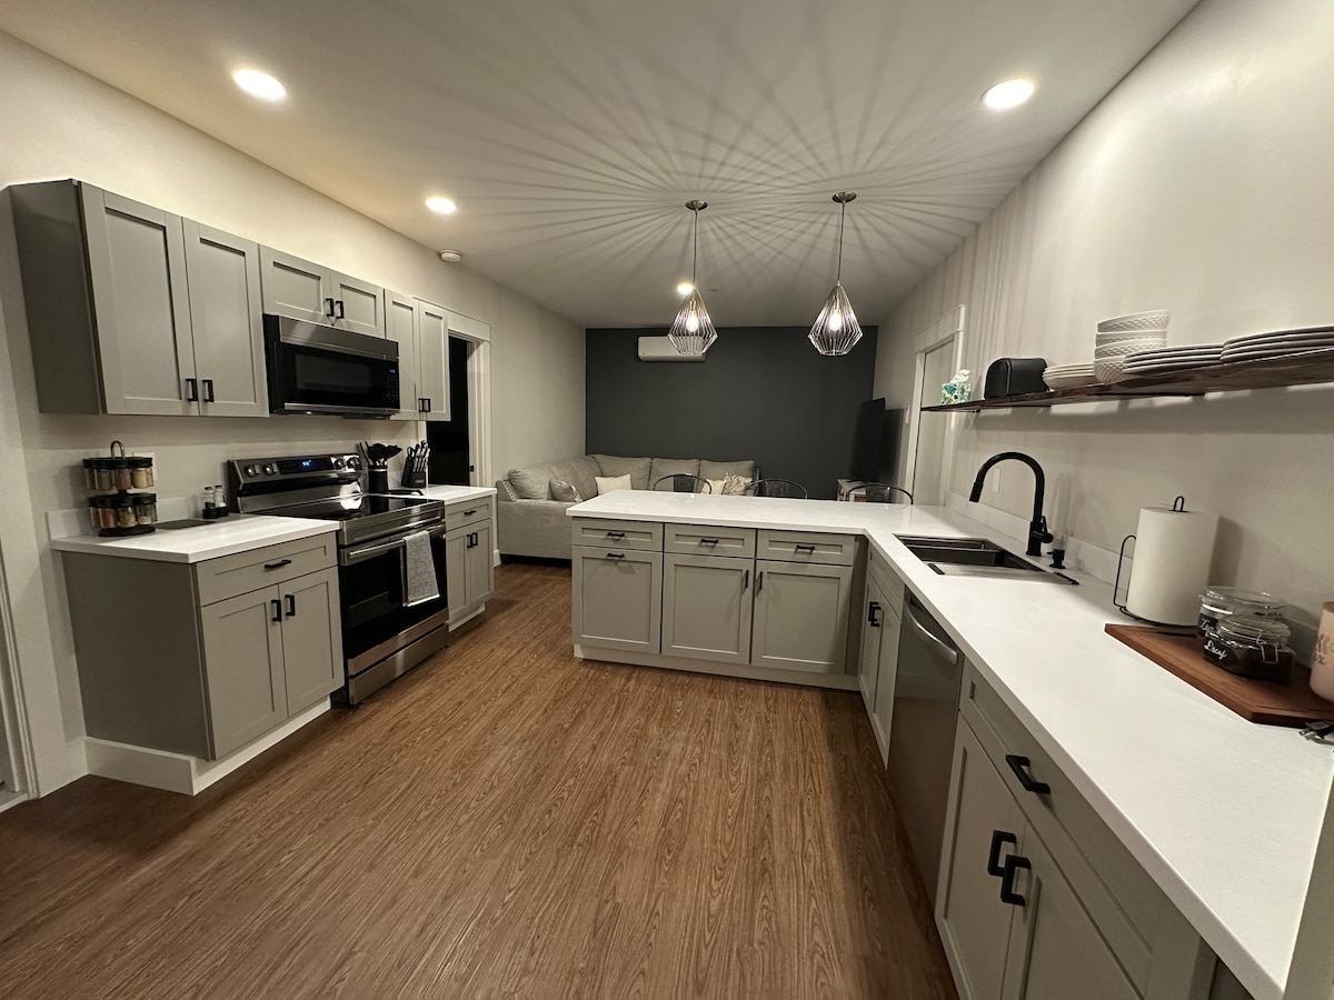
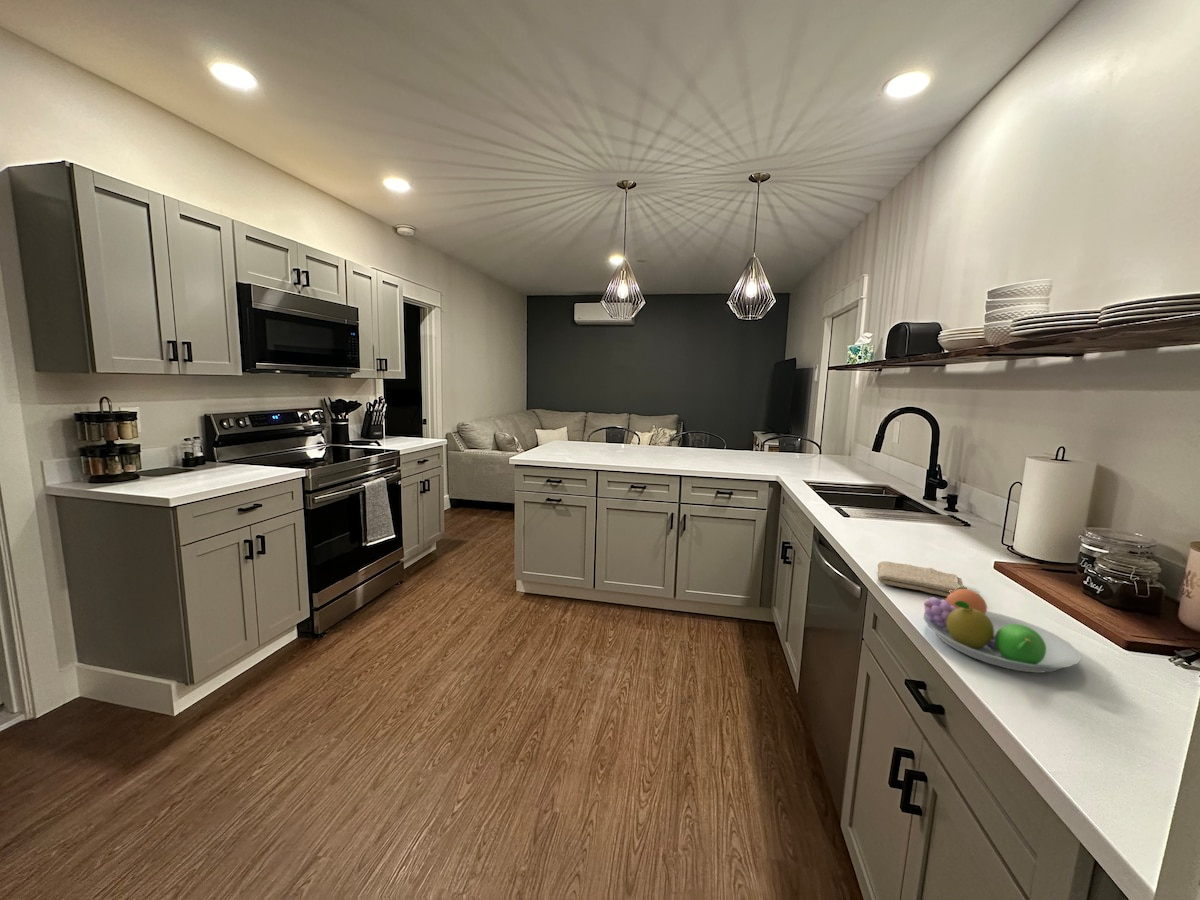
+ washcloth [877,560,965,597]
+ fruit bowl [923,586,1082,674]
